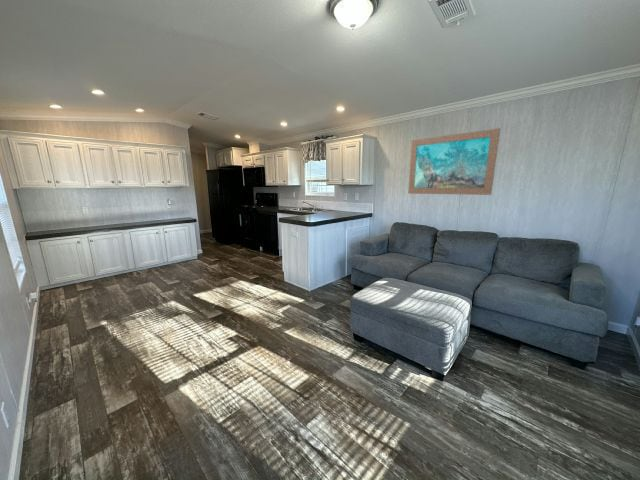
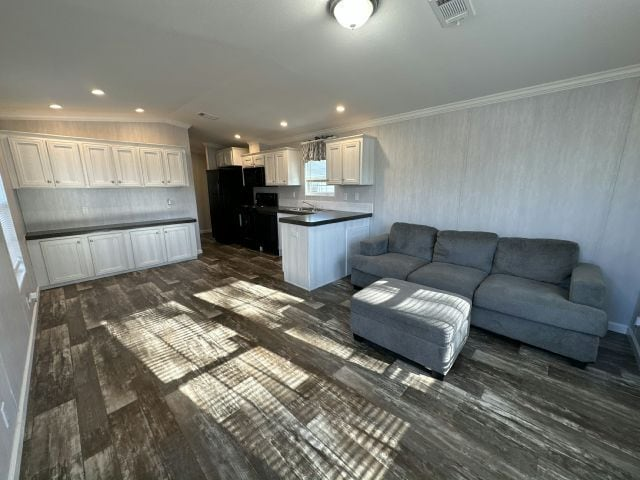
- wall art [407,127,501,196]
